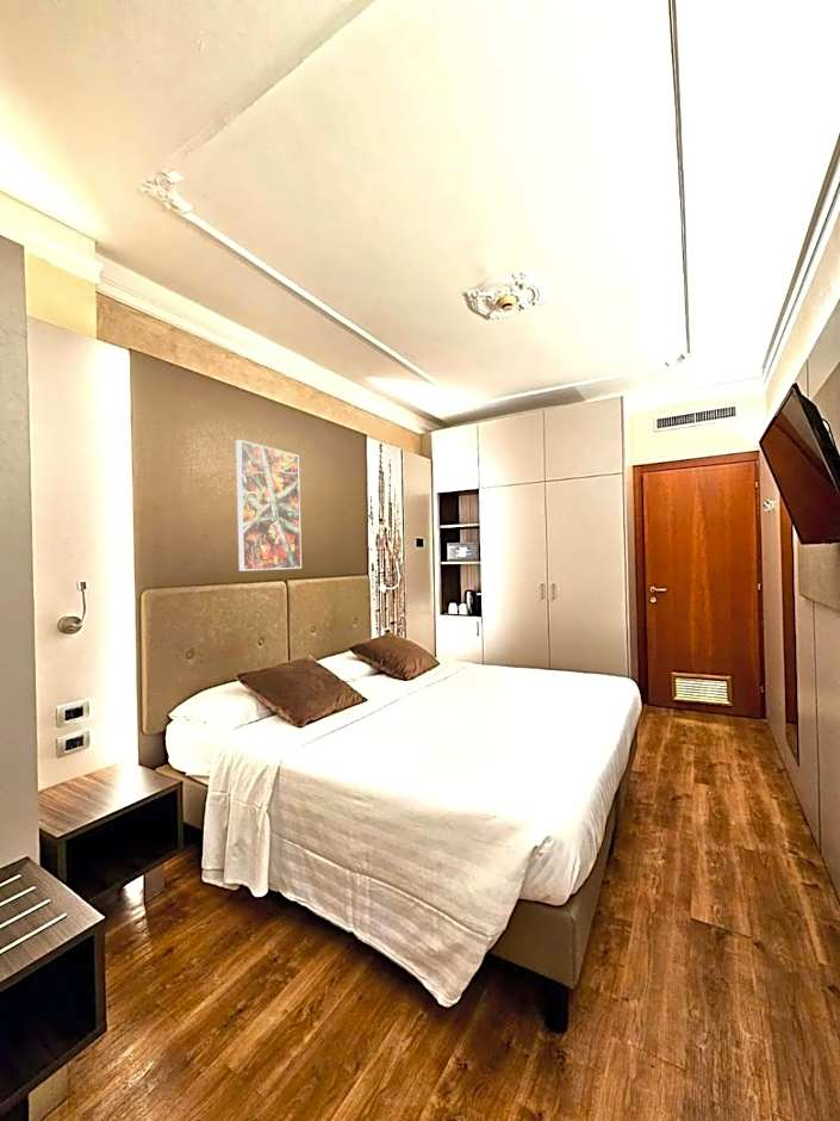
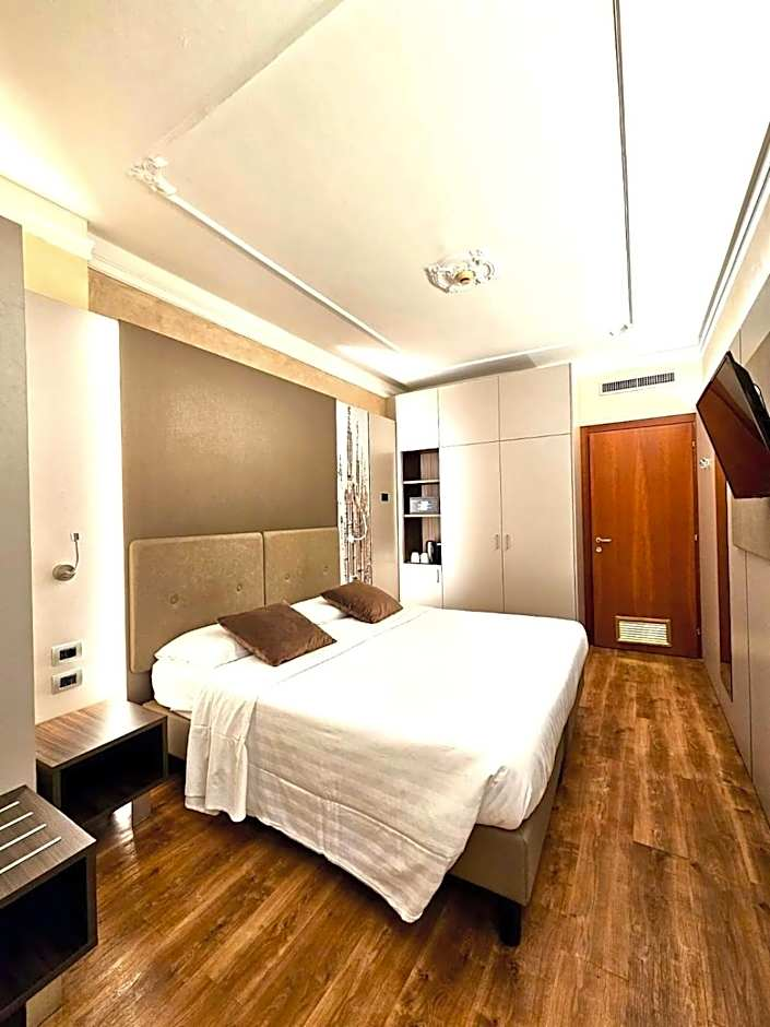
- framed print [235,439,303,572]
